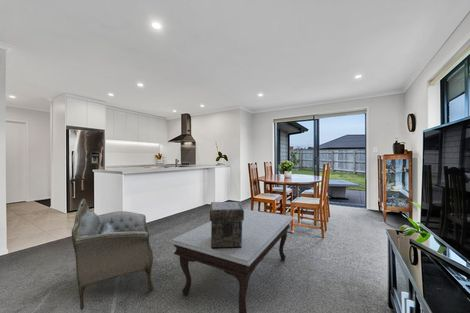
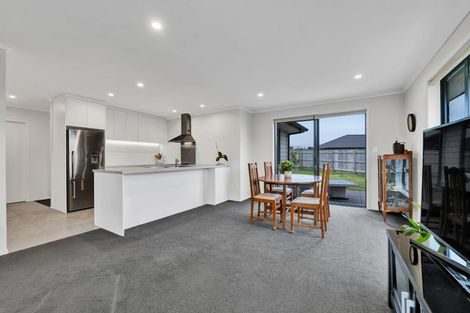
- armchair [71,198,155,311]
- coffee table [167,208,295,313]
- decorative box [209,201,244,249]
